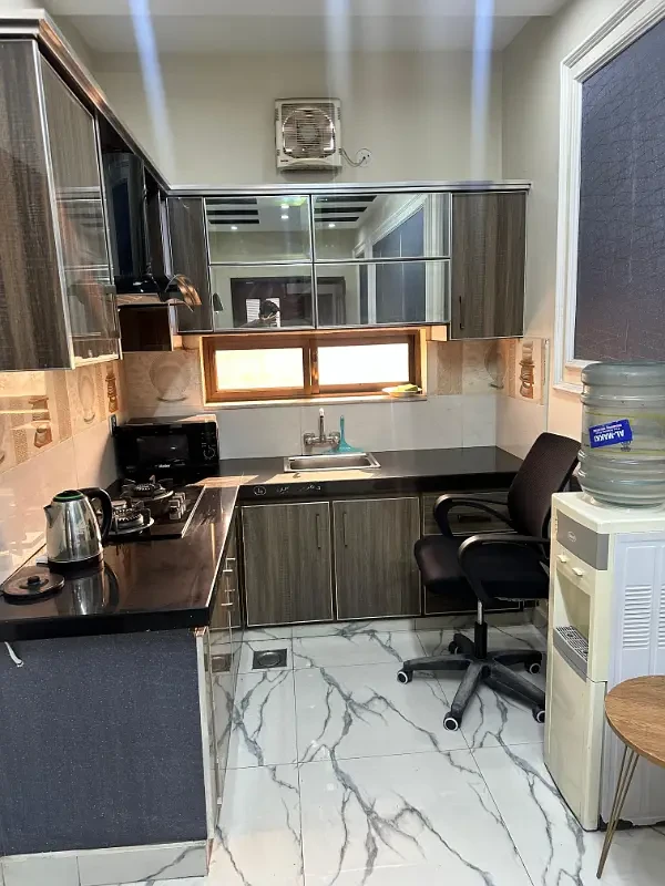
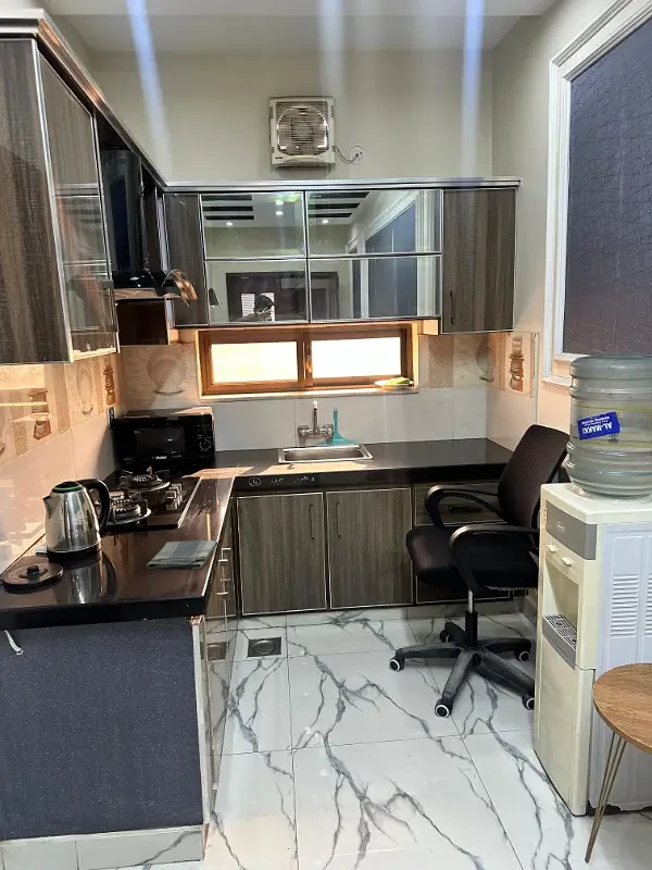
+ dish towel [146,539,220,570]
